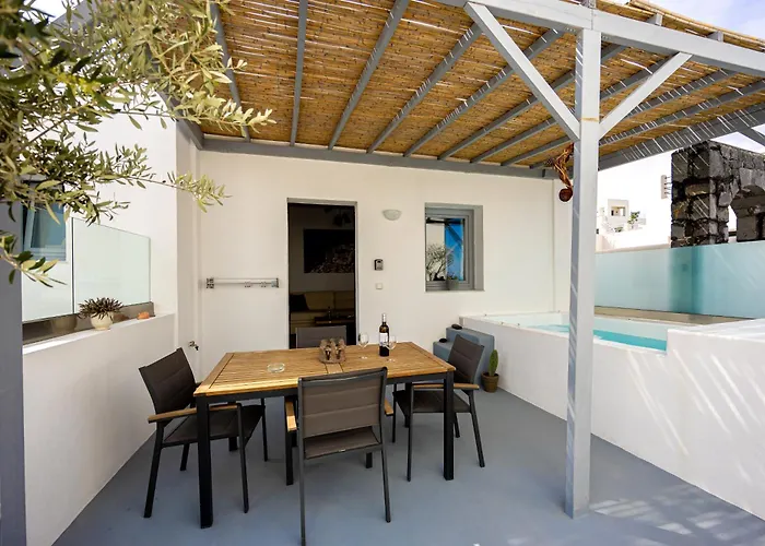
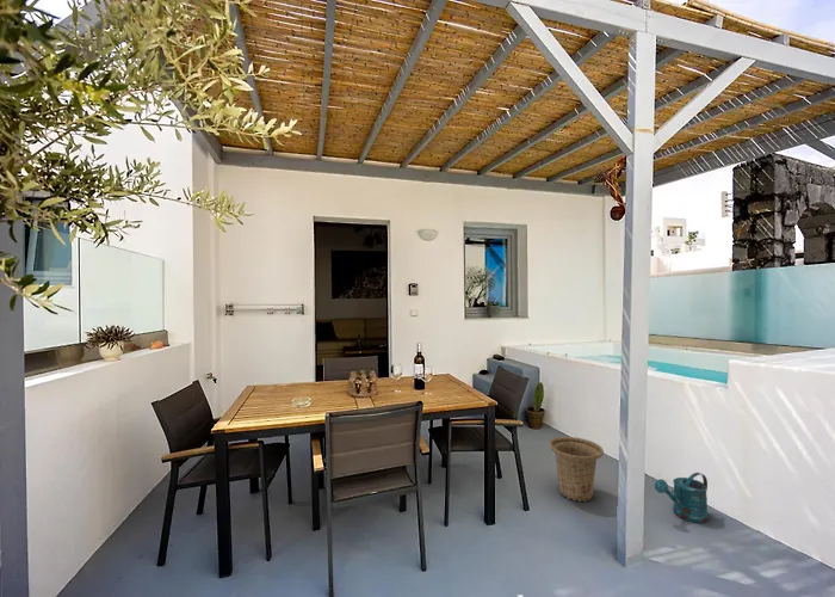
+ watering can [654,472,710,524]
+ basket [548,436,605,503]
